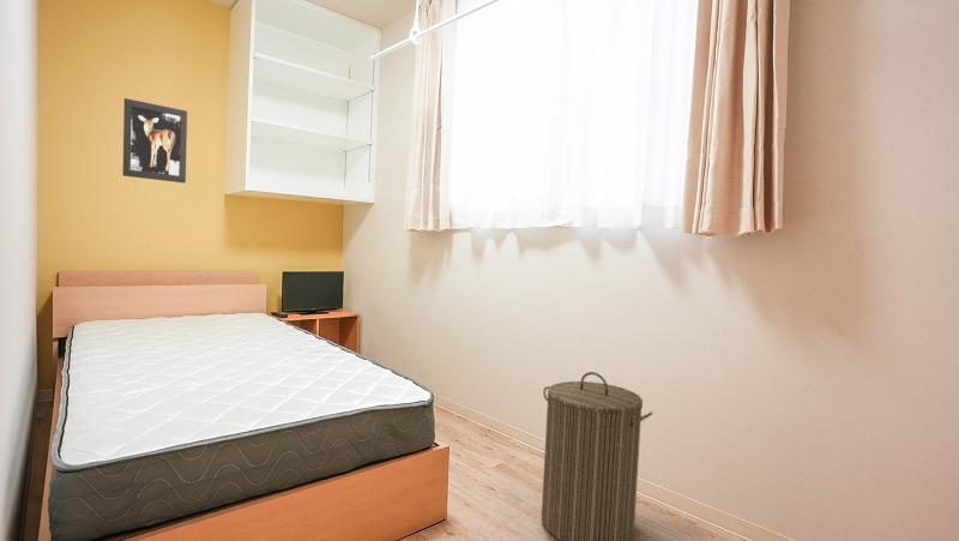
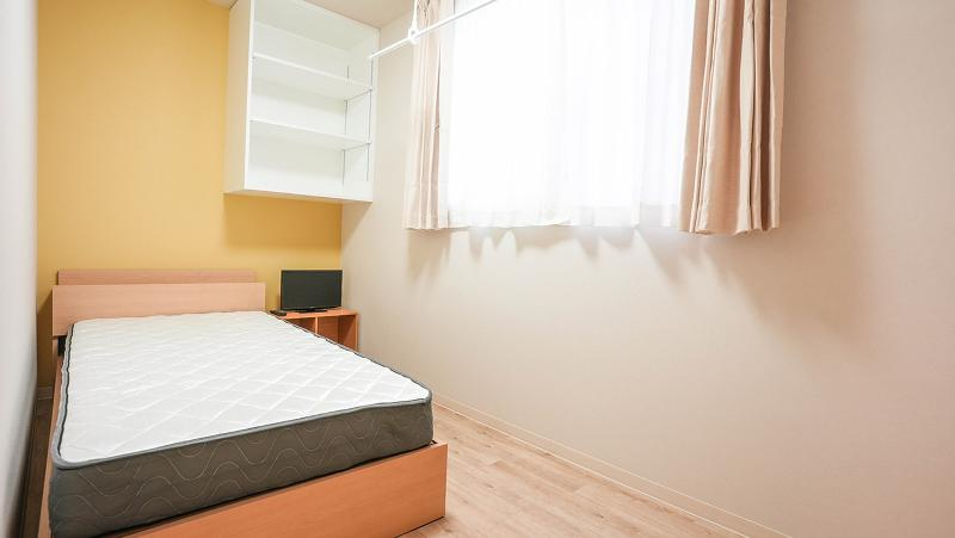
- laundry hamper [541,371,653,541]
- wall art [122,97,188,185]
